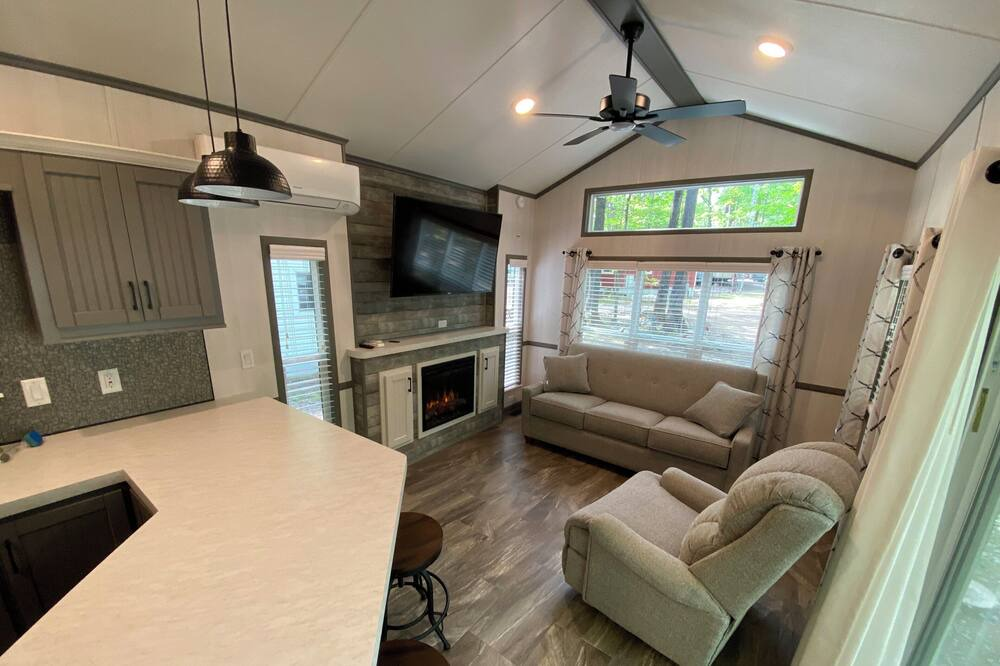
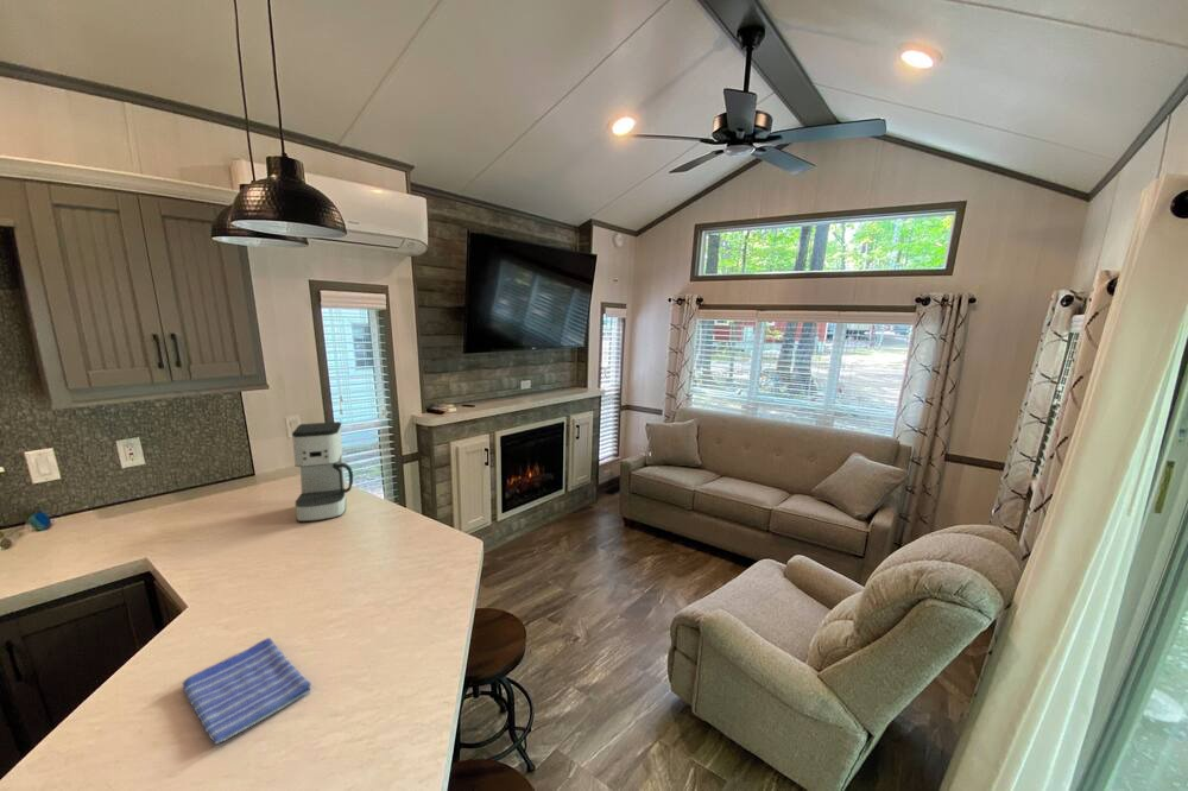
+ dish towel [182,637,312,745]
+ coffee maker [291,420,354,523]
